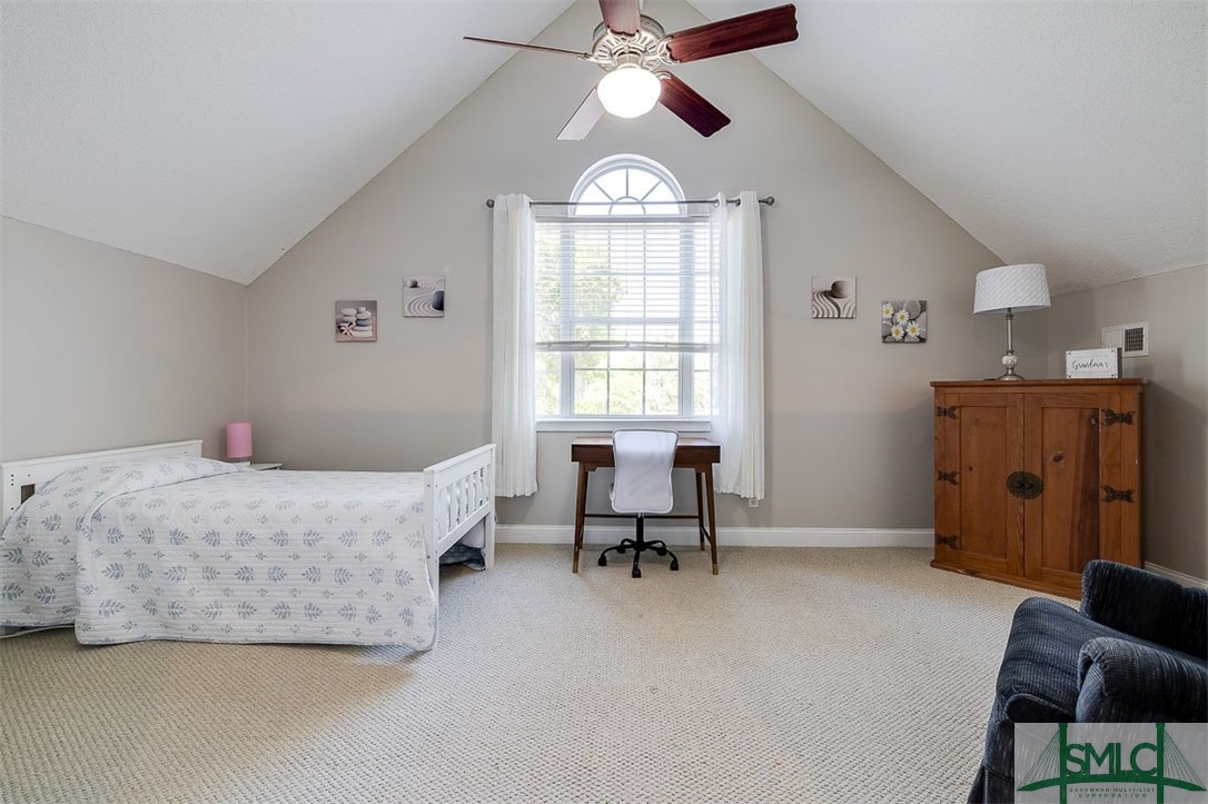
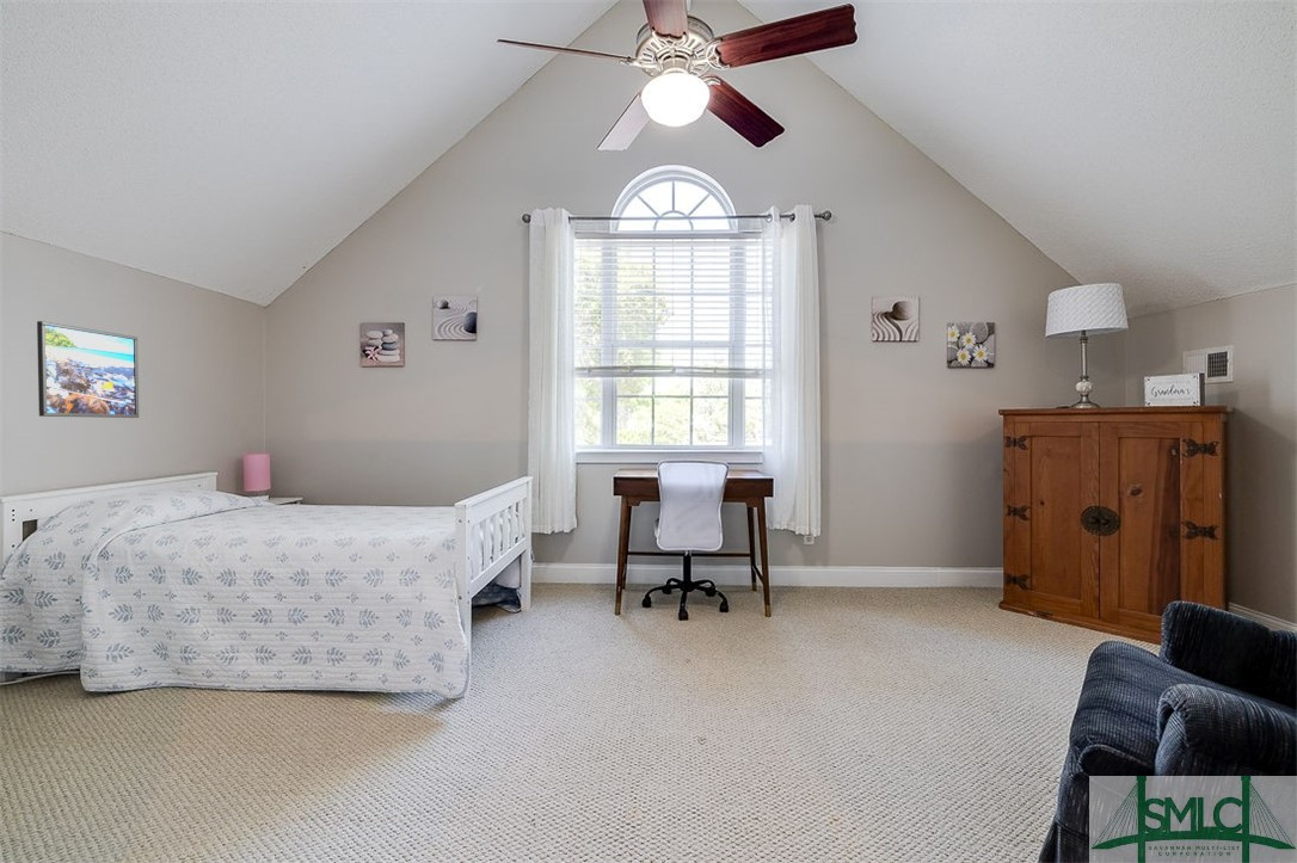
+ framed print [36,320,140,419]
